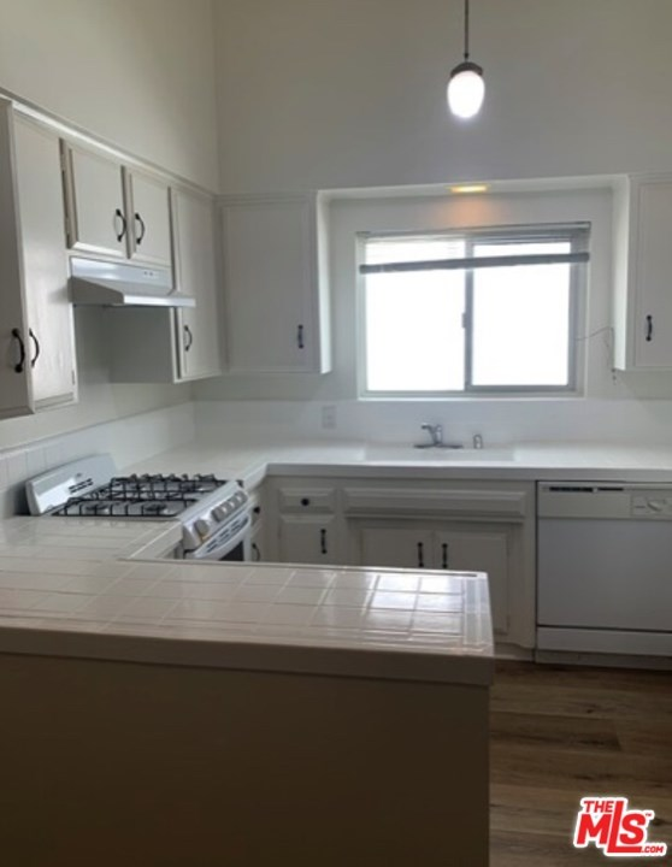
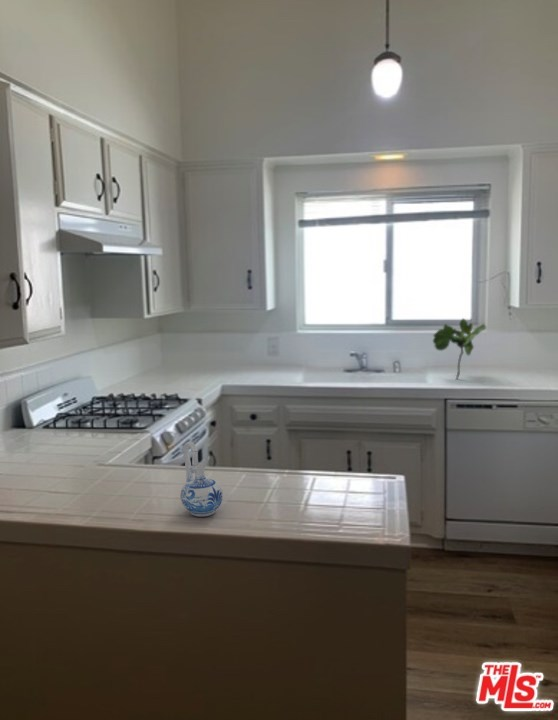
+ plant [432,317,488,380]
+ ceramic pitcher [180,441,224,517]
